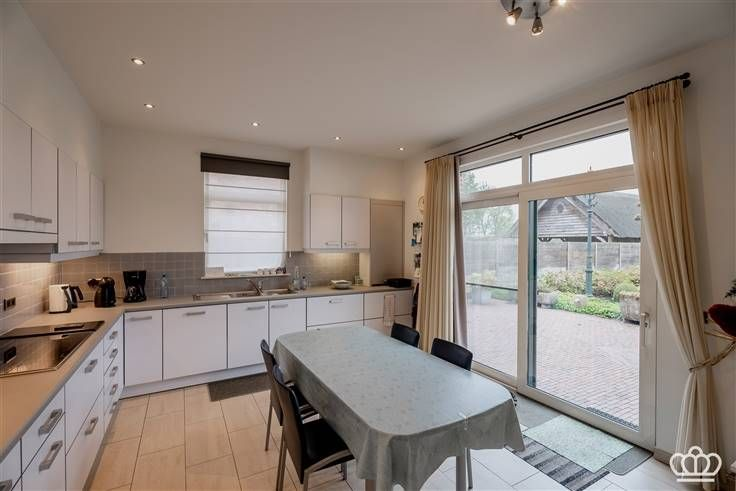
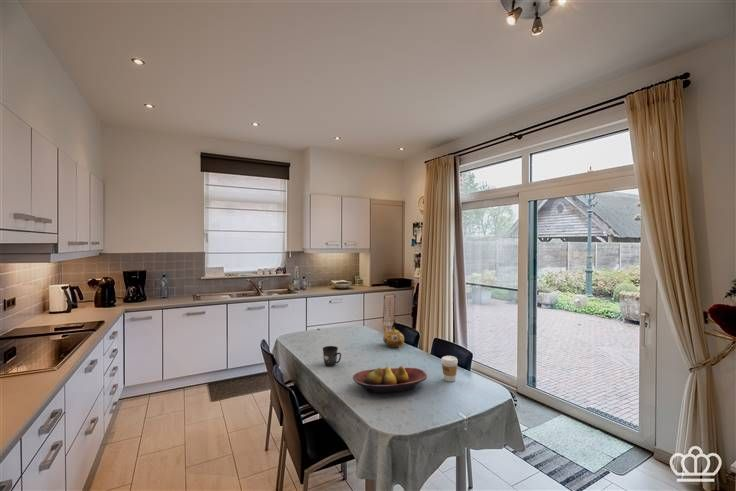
+ fruit bowl [352,365,428,394]
+ coffee cup [440,355,459,382]
+ teapot [382,326,405,349]
+ mug [322,345,342,367]
